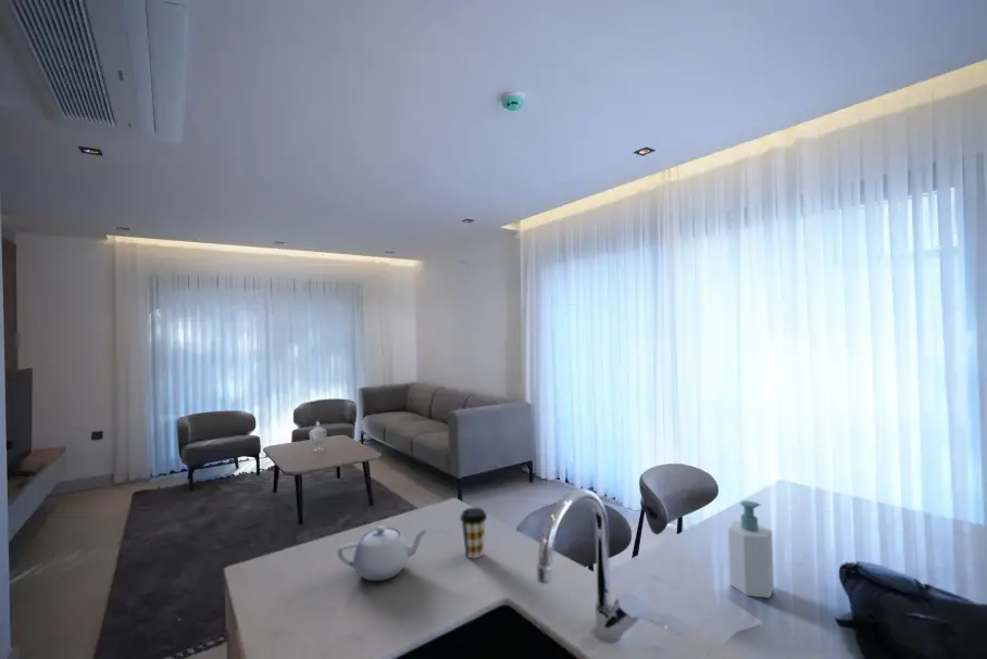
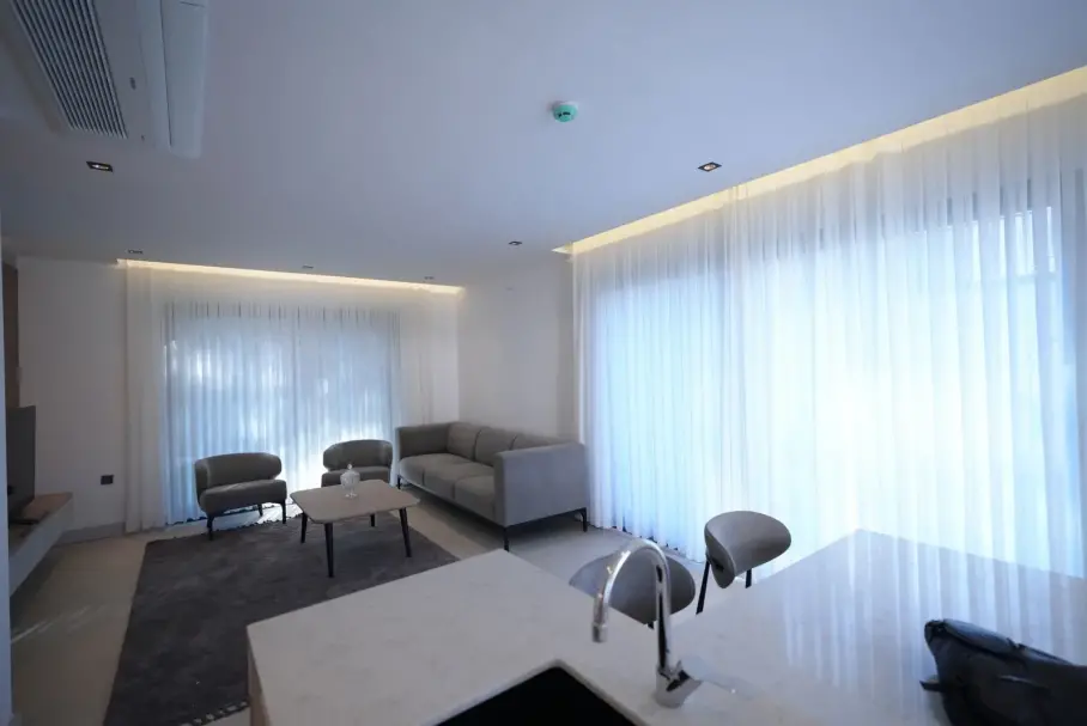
- teapot [336,524,429,582]
- coffee cup [459,507,488,559]
- soap bottle [727,499,775,599]
